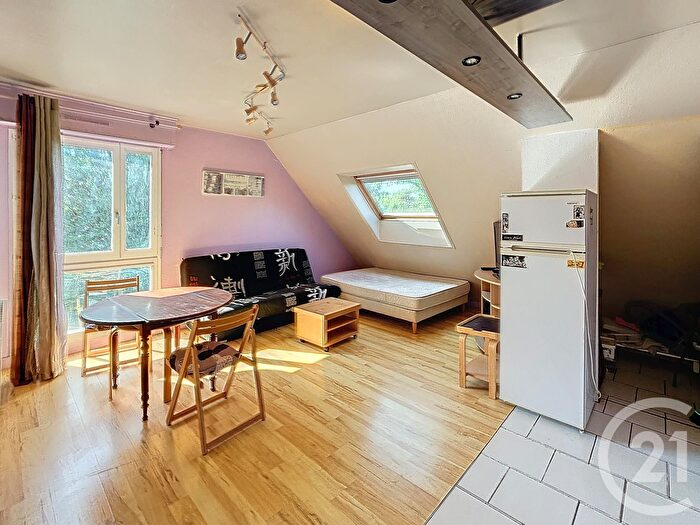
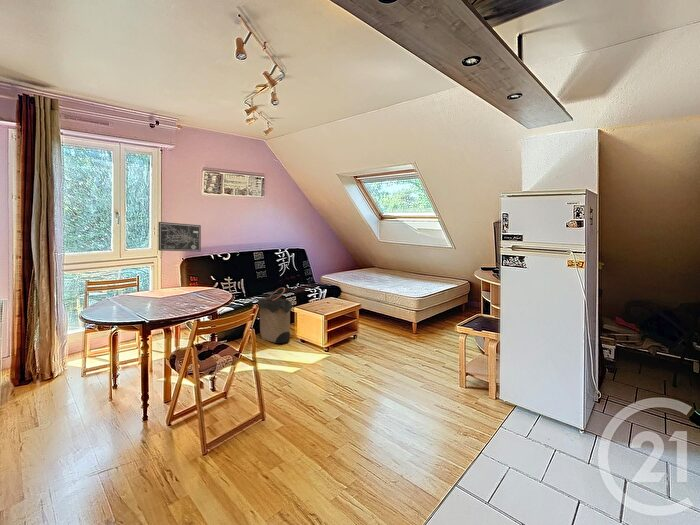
+ laundry hamper [256,287,295,344]
+ wall art [157,221,202,252]
